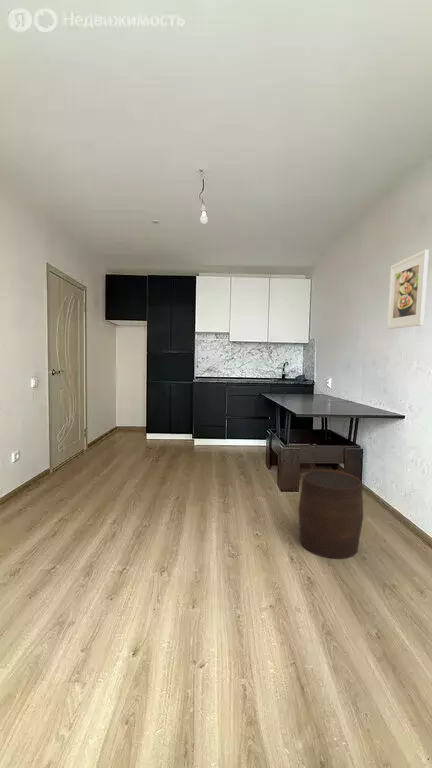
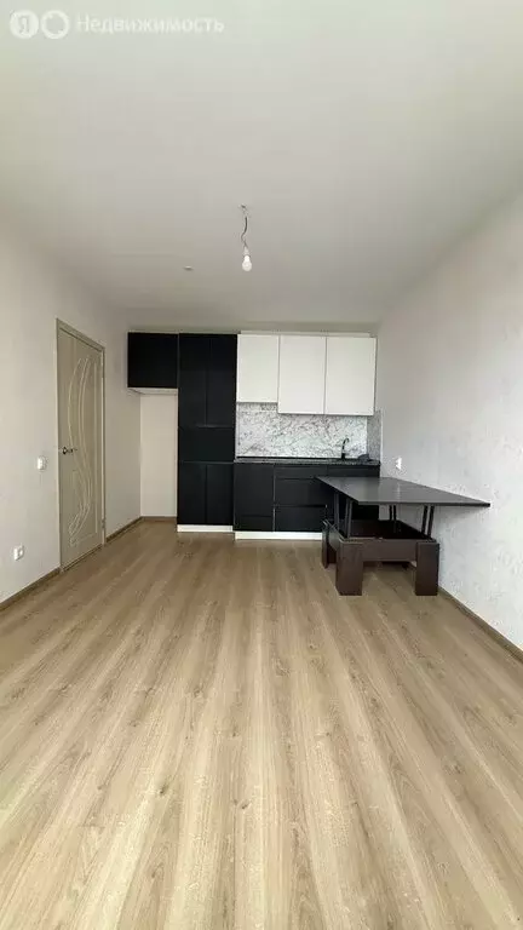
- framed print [386,249,430,330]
- stool [298,468,364,560]
